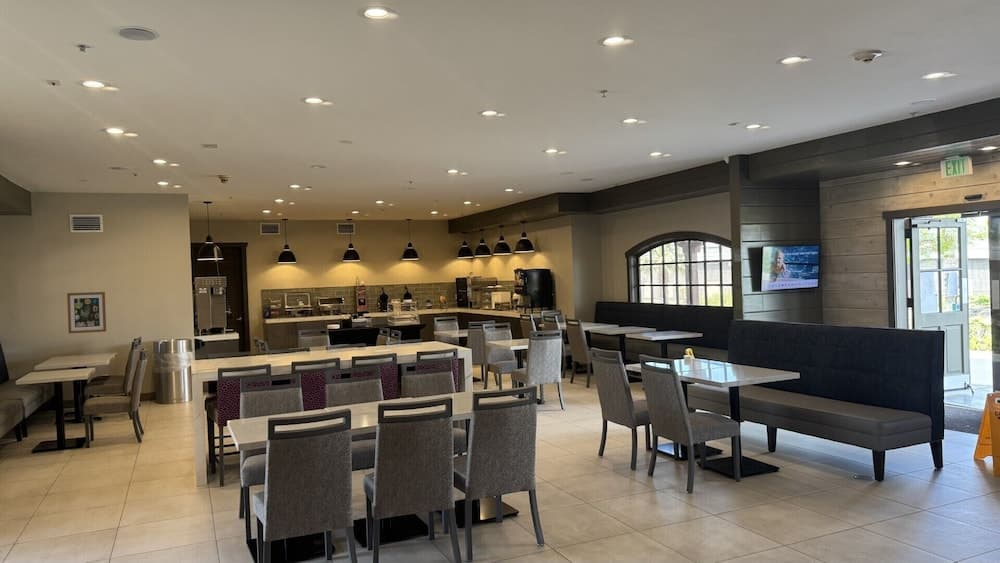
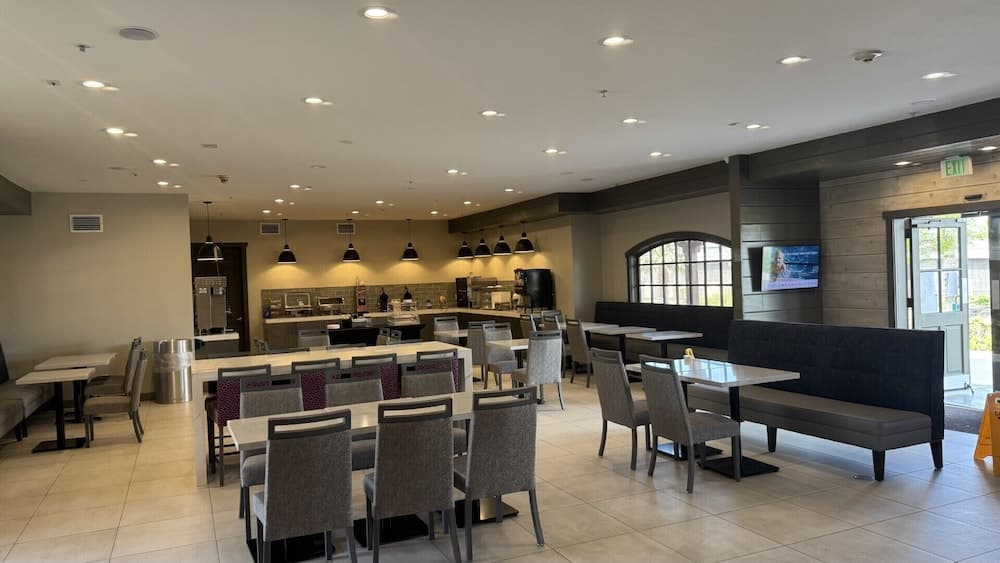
- wall art [66,291,107,334]
